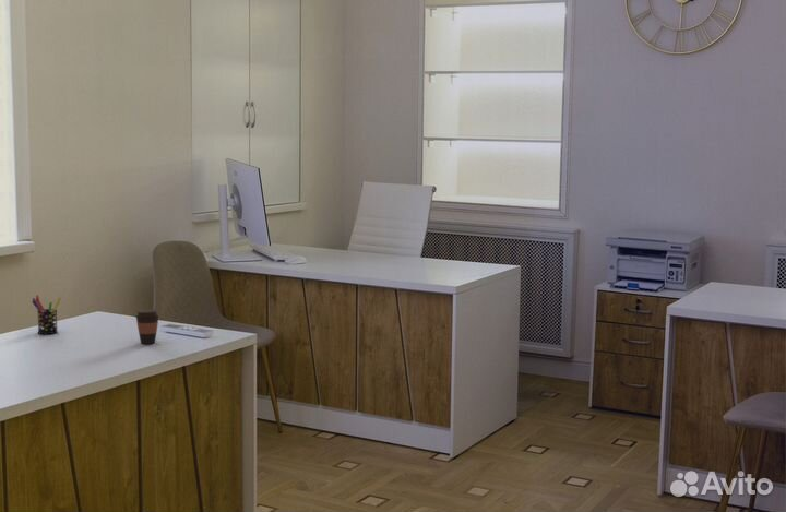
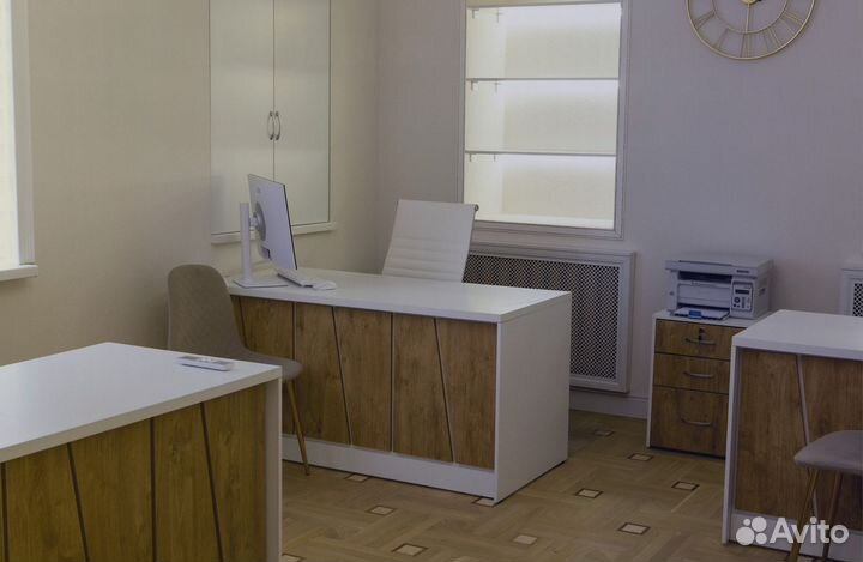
- pen holder [31,294,62,335]
- coffee cup [133,308,162,345]
